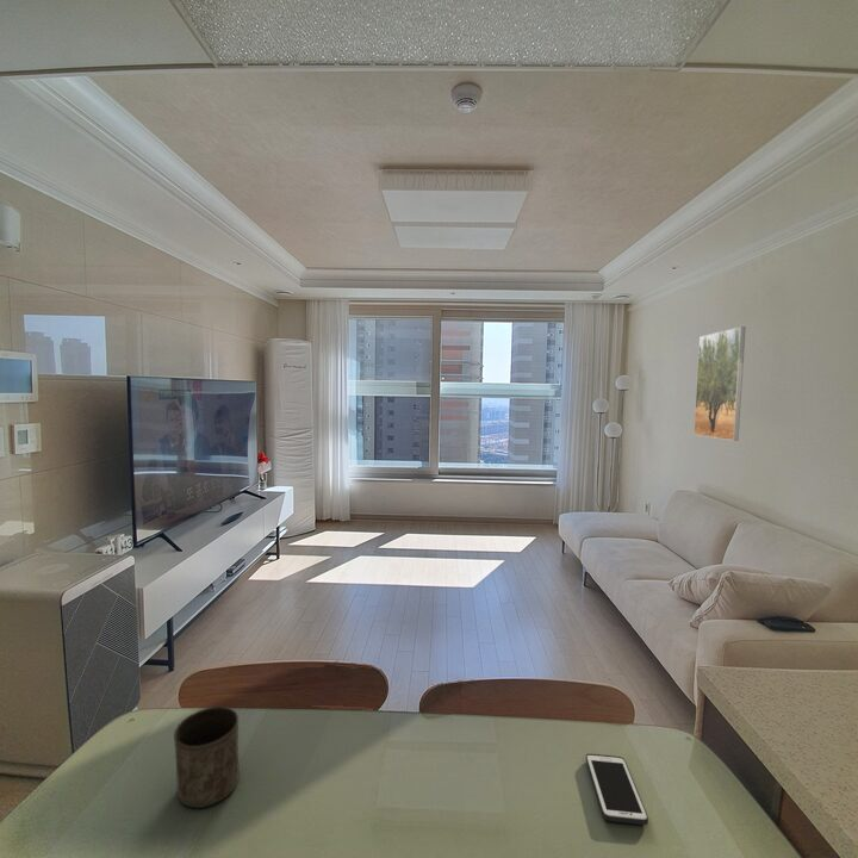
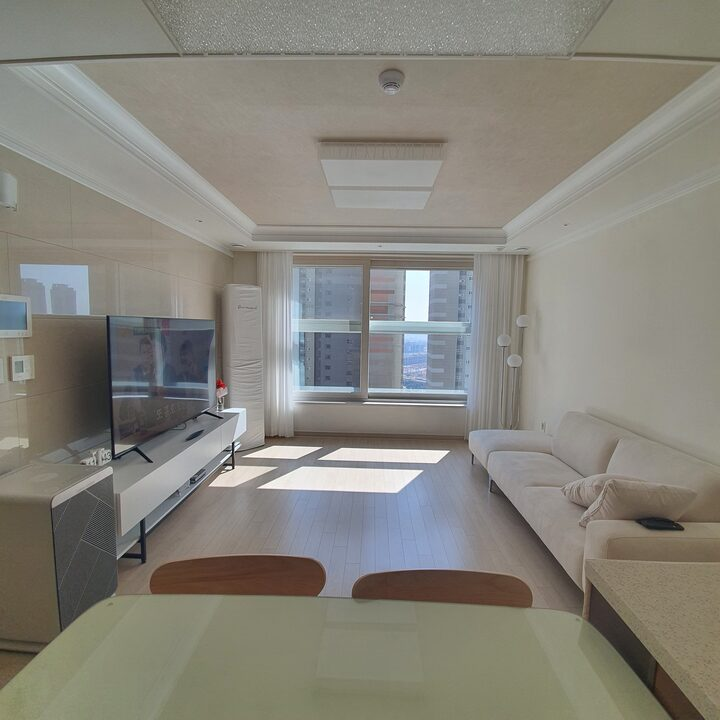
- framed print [692,325,747,442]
- cup [173,705,241,809]
- cell phone [585,753,649,826]
